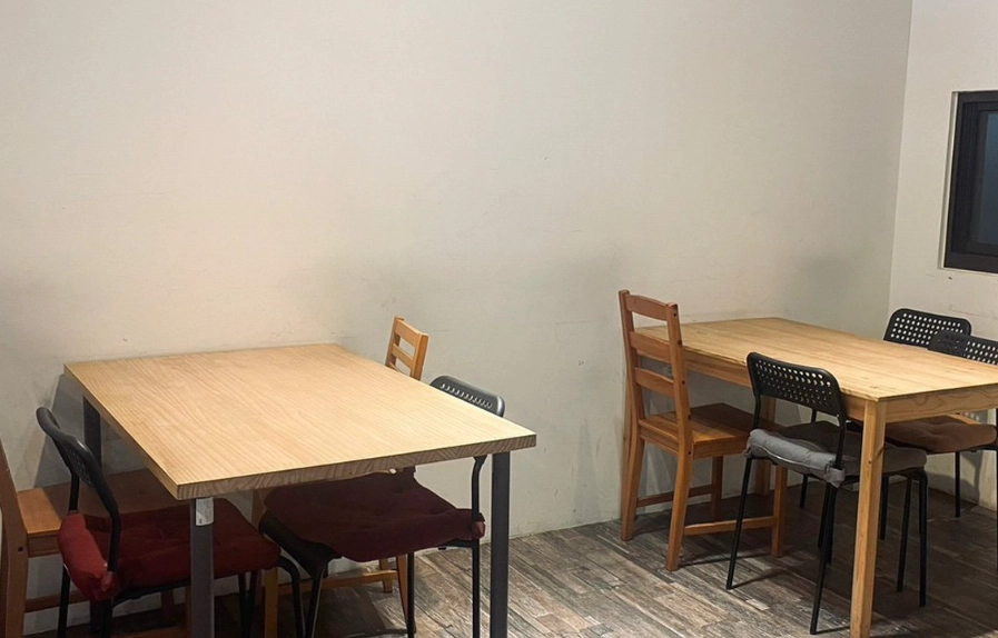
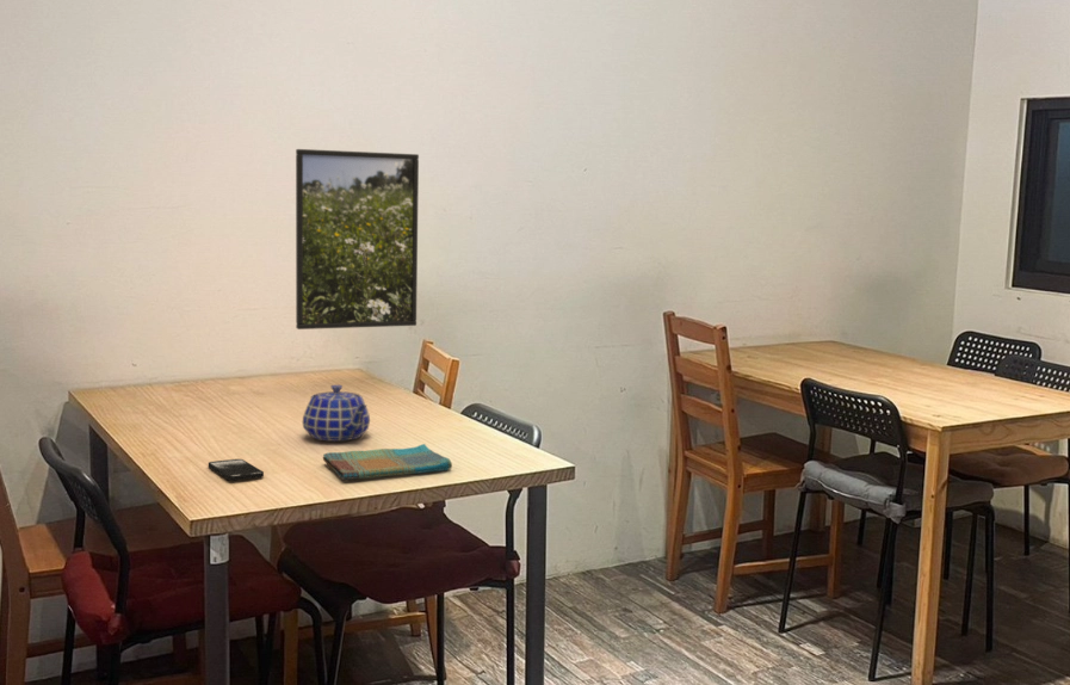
+ dish towel [322,443,453,481]
+ smartphone [208,458,265,482]
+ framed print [295,148,420,331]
+ teapot [301,384,371,443]
